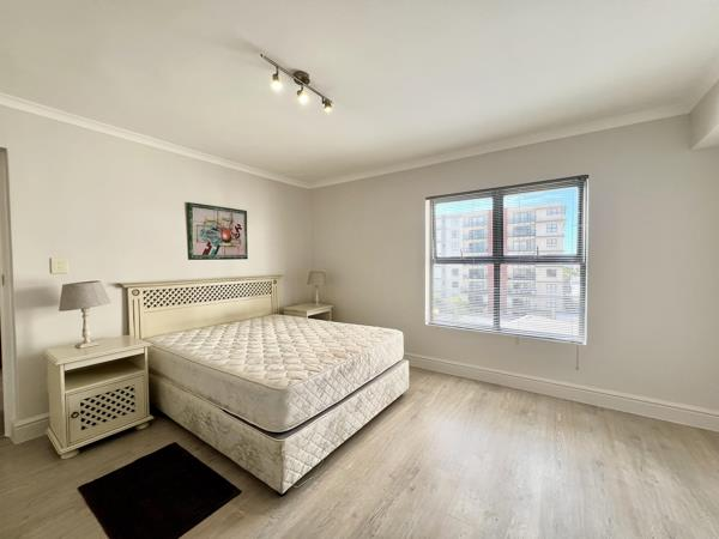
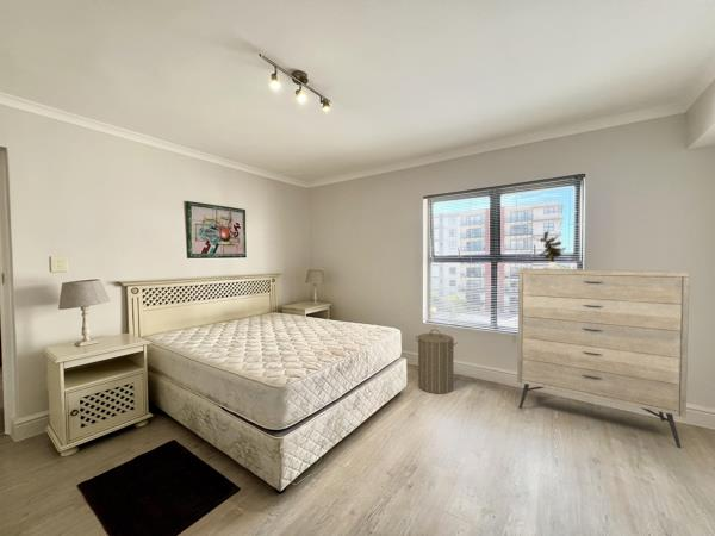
+ laundry hamper [415,328,459,395]
+ dresser [516,268,691,450]
+ potted plant [530,230,568,270]
